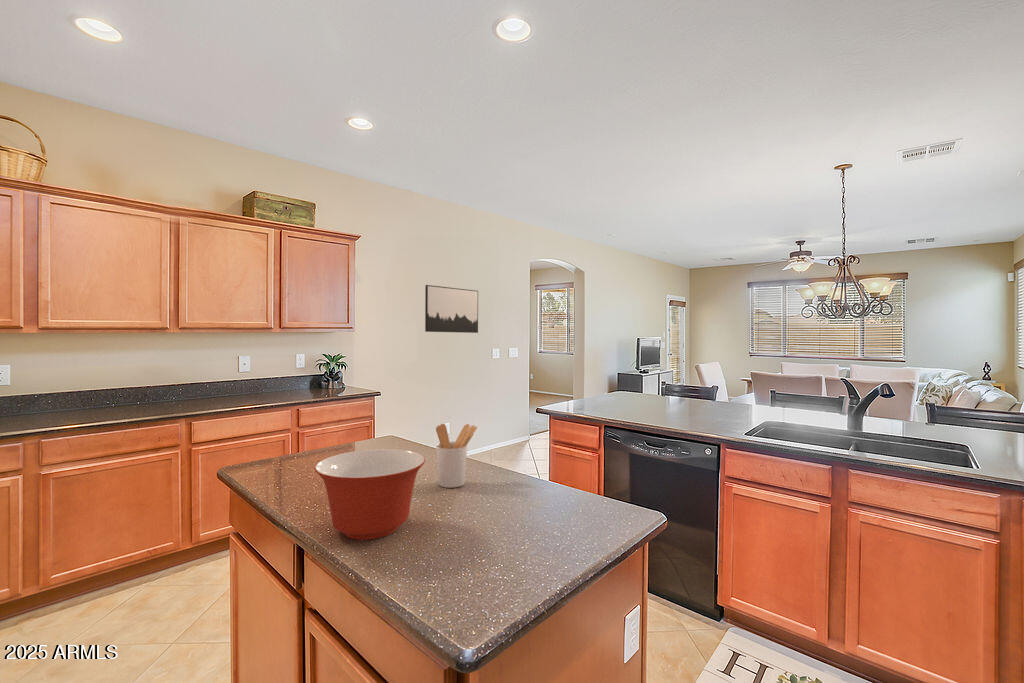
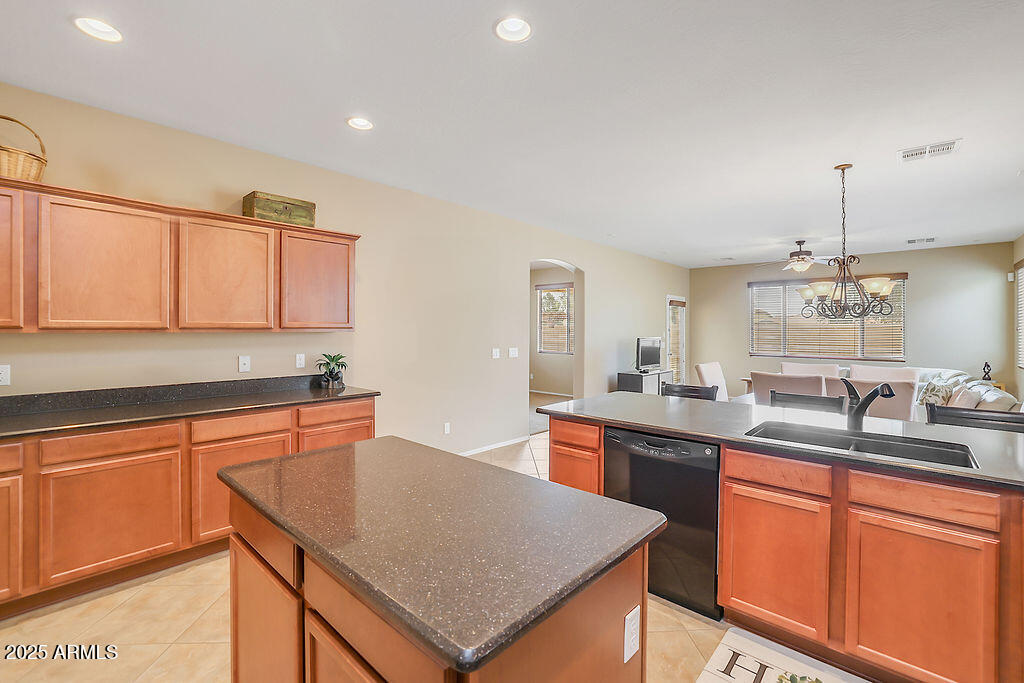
- wall art [424,284,479,334]
- mixing bowl [314,448,426,541]
- utensil holder [435,423,478,489]
